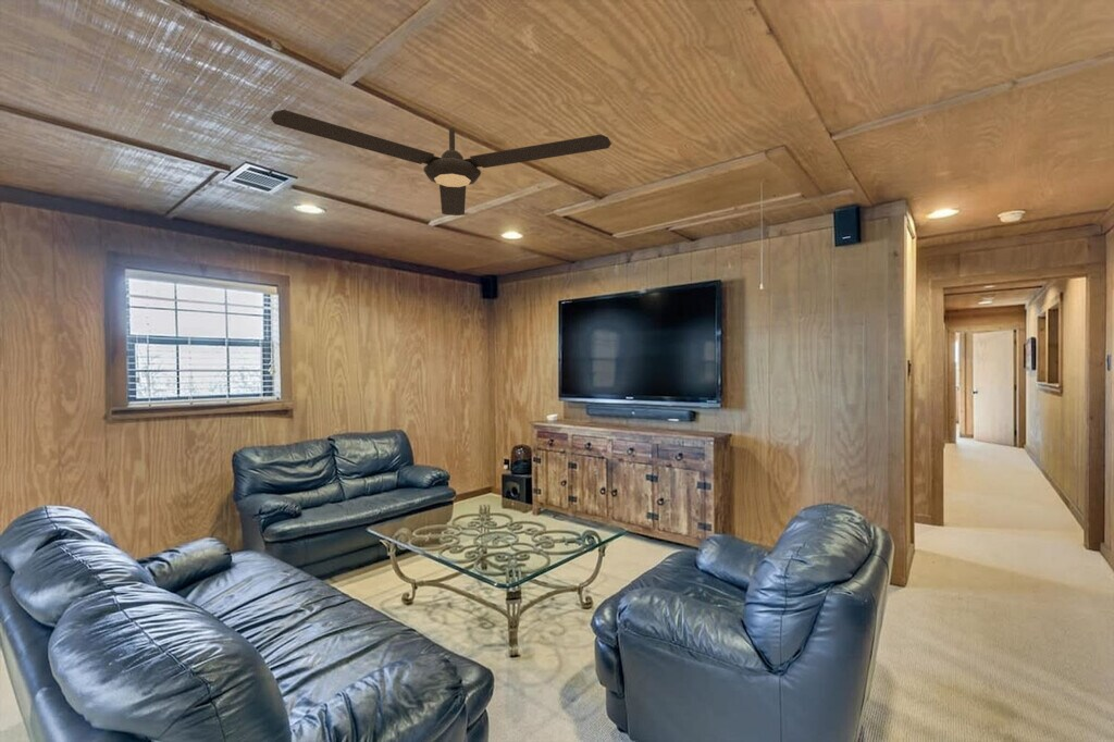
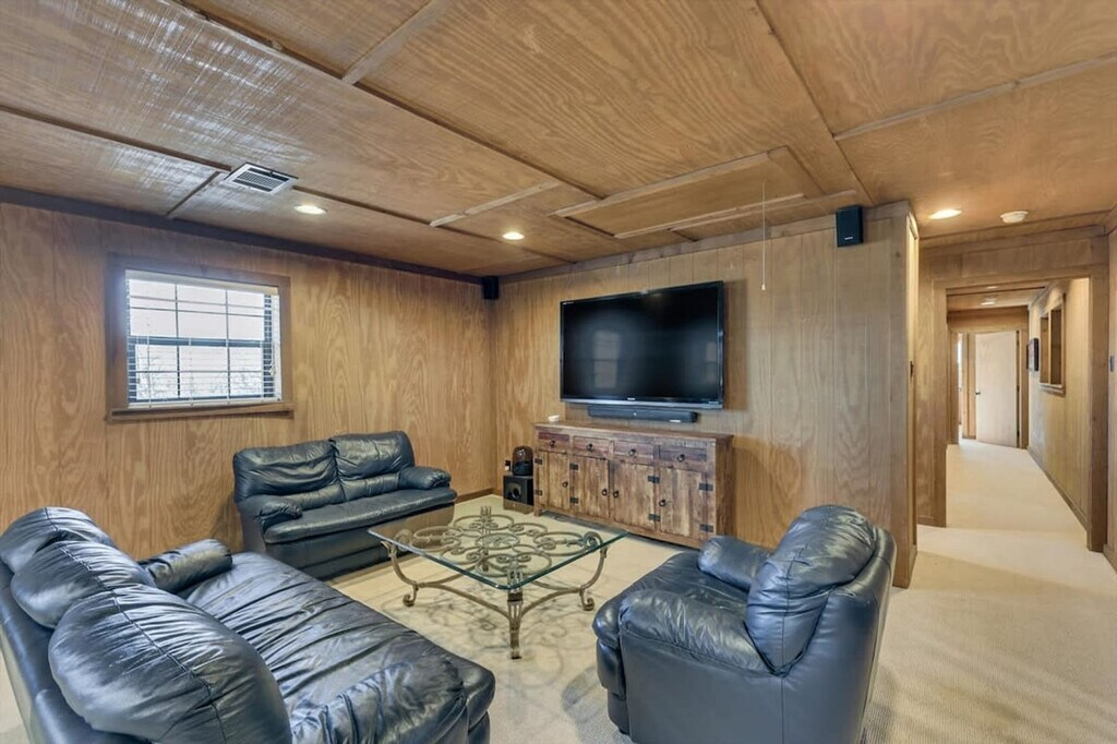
- ceiling fan [270,109,612,217]
